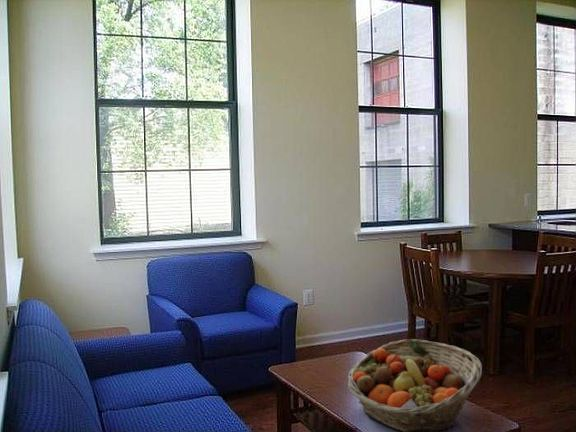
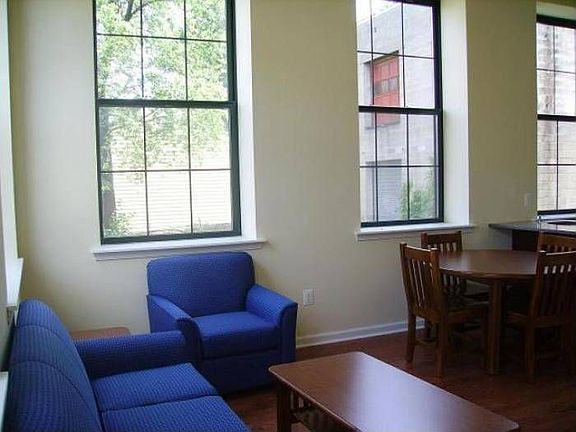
- fruit basket [347,338,483,432]
